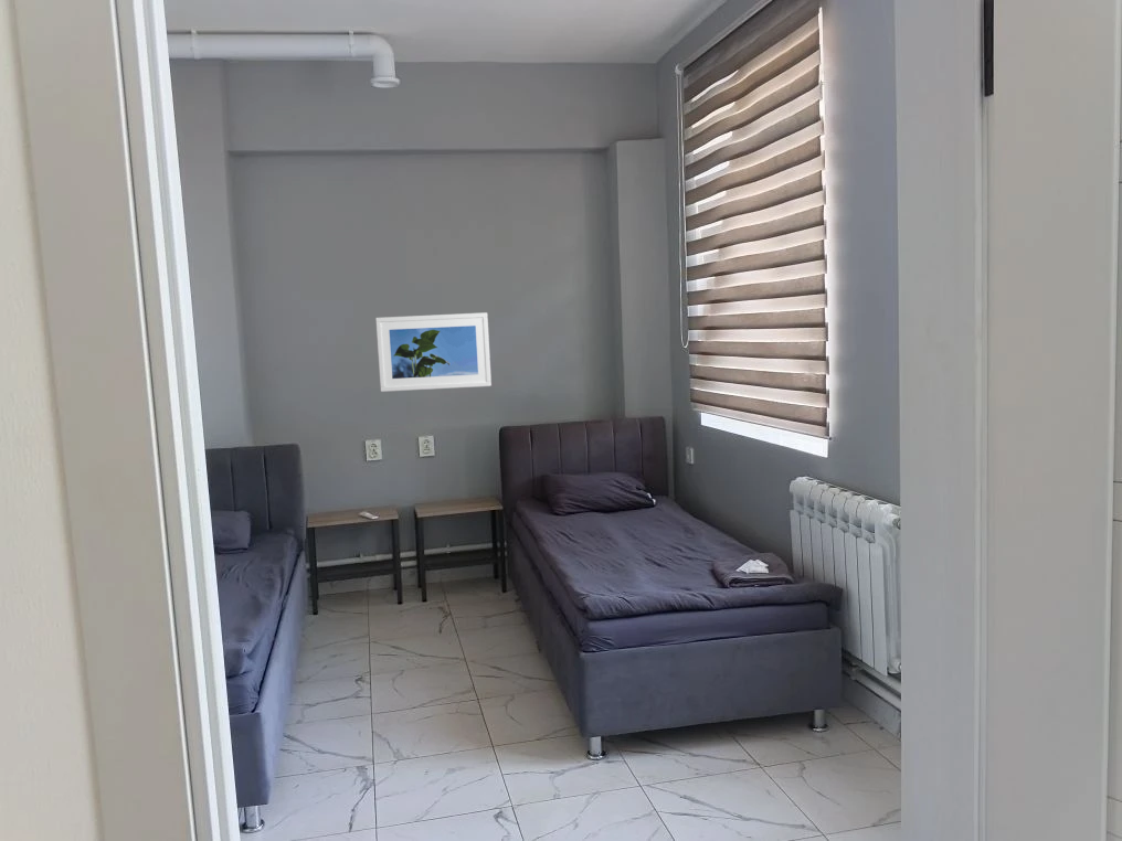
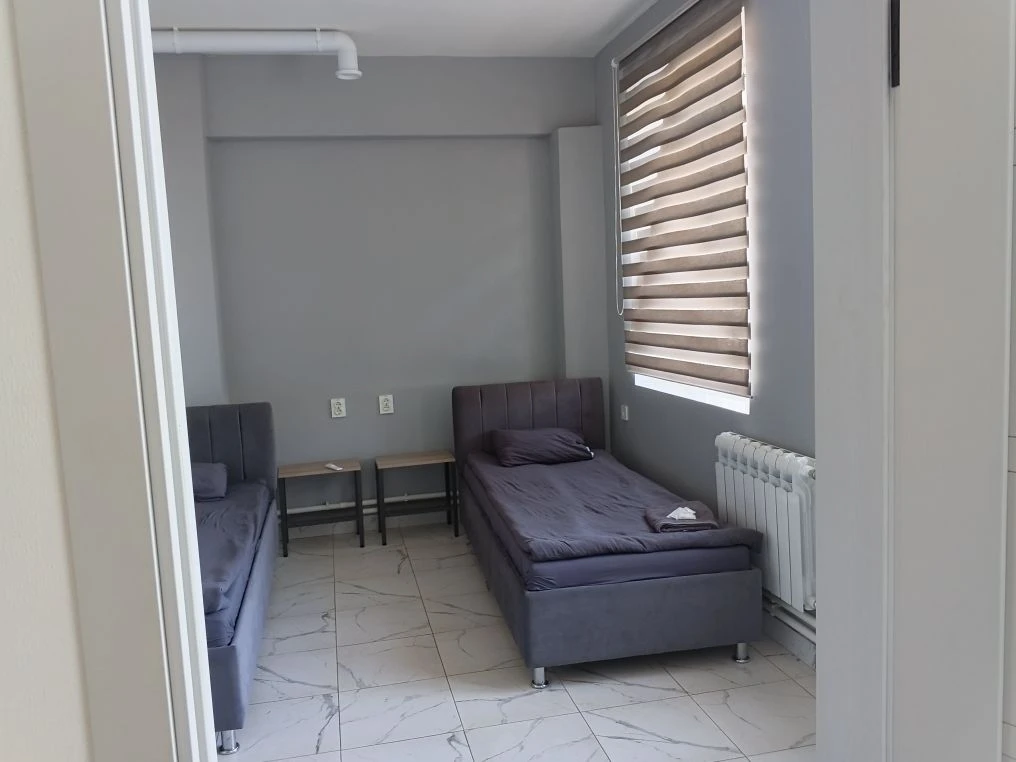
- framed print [374,311,493,393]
